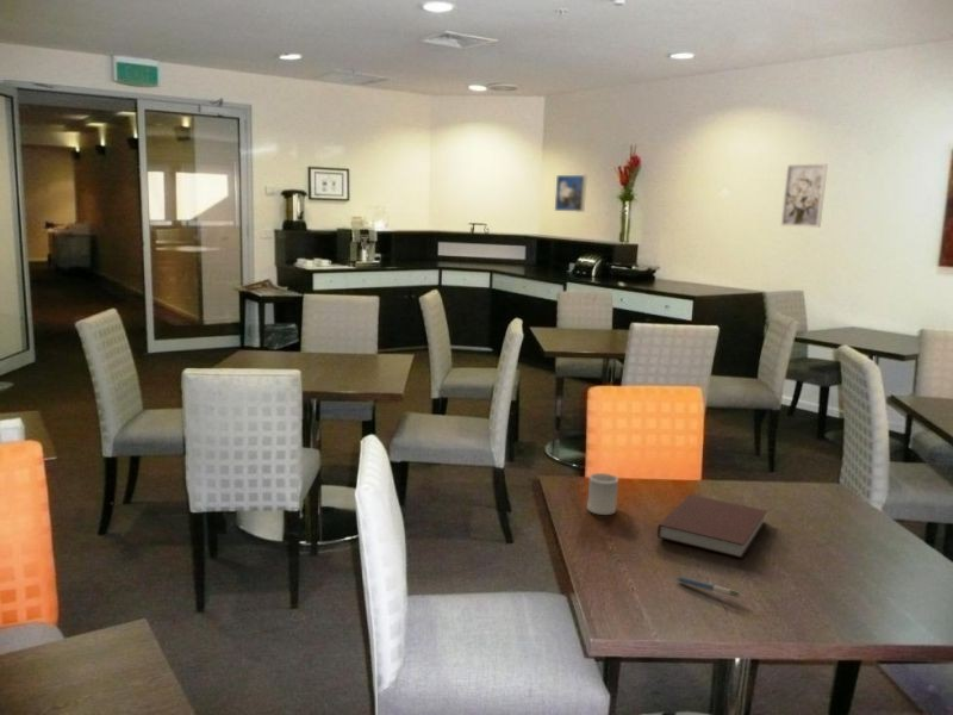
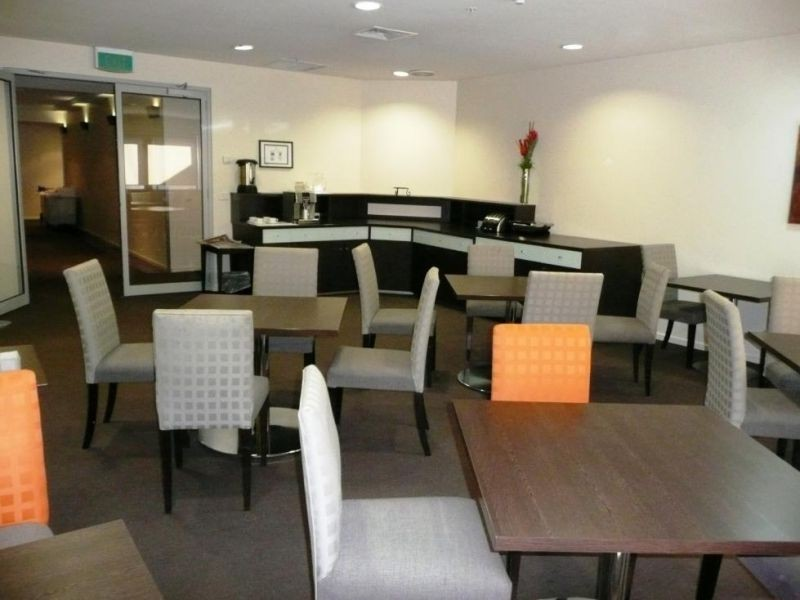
- notebook [656,493,768,559]
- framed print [554,174,588,213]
- cup [586,472,619,516]
- pen [675,576,743,598]
- wall art [779,162,829,229]
